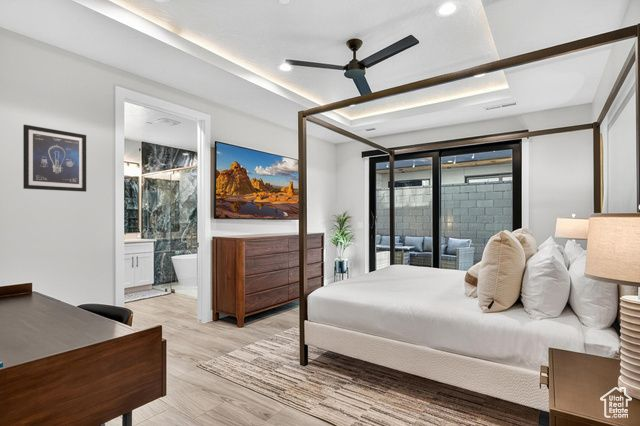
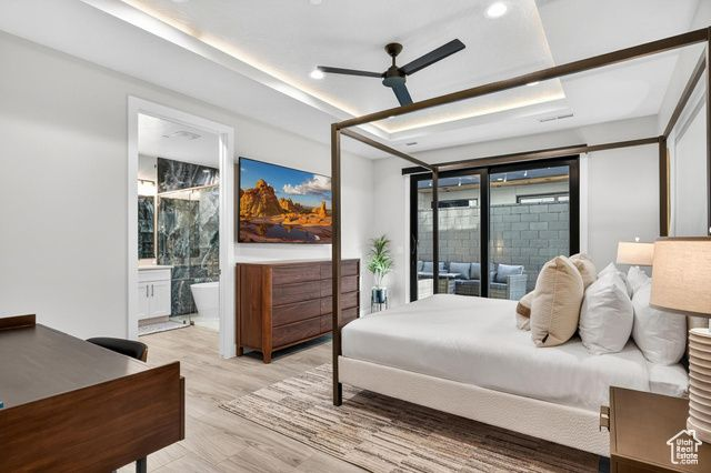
- wall art [22,124,87,193]
